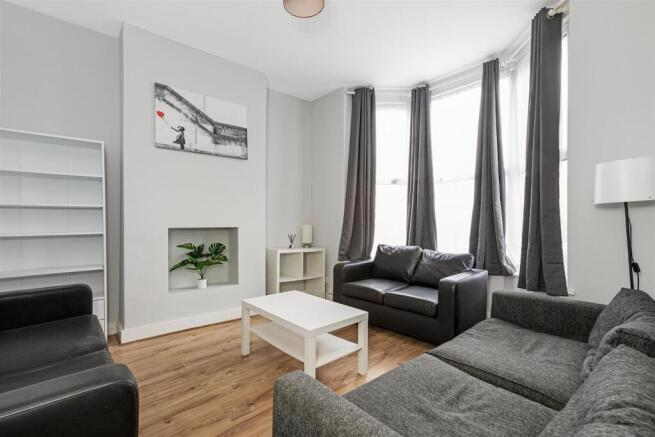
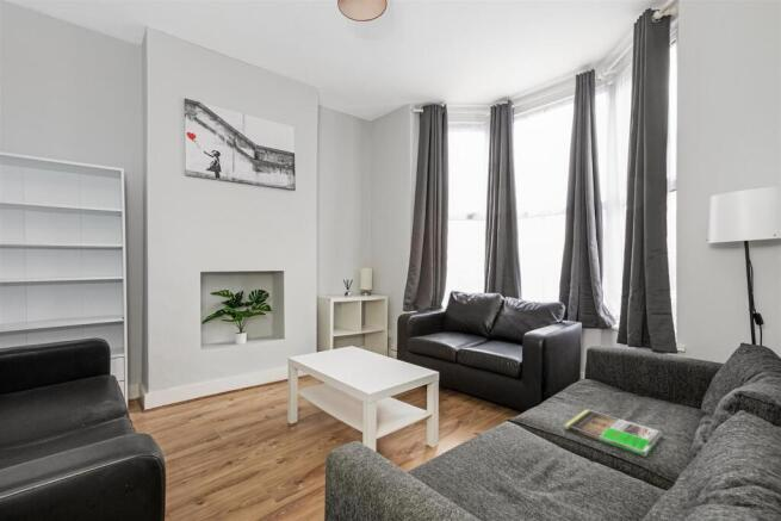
+ magazine [563,408,663,458]
